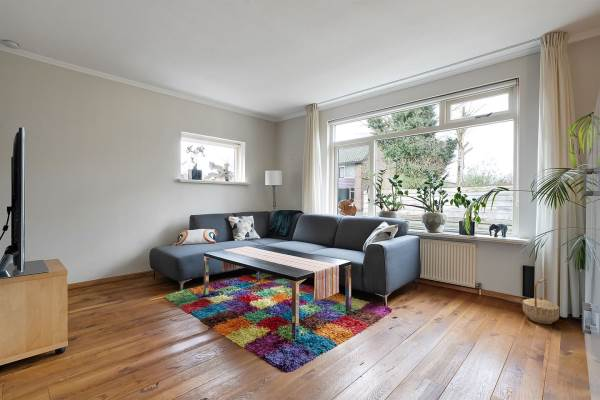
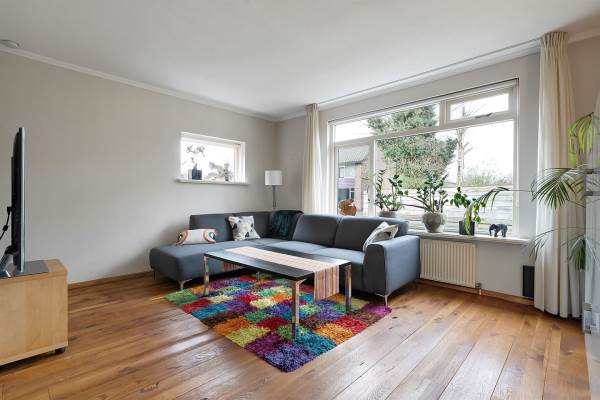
- basket [522,278,561,325]
